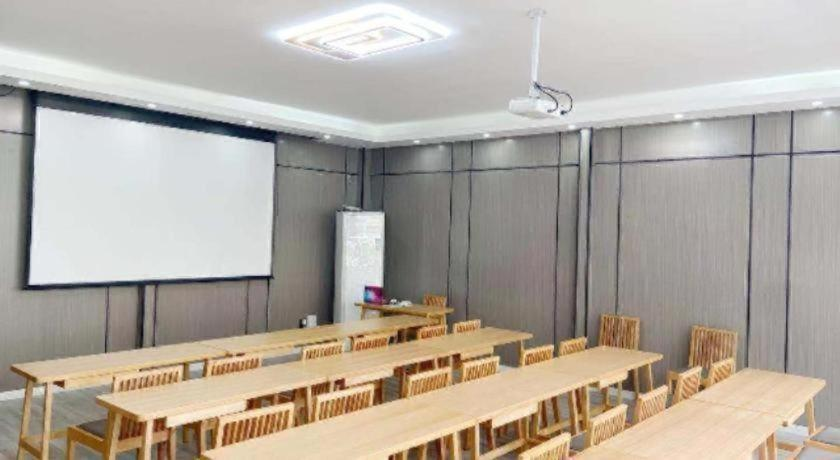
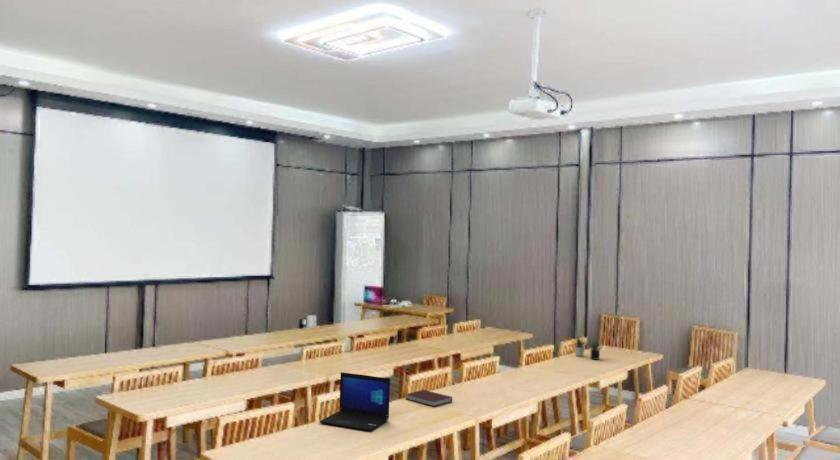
+ notebook [404,389,453,407]
+ succulent plant [571,336,604,361]
+ laptop [318,371,391,432]
